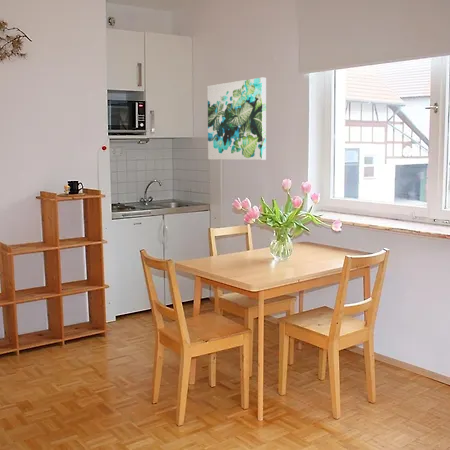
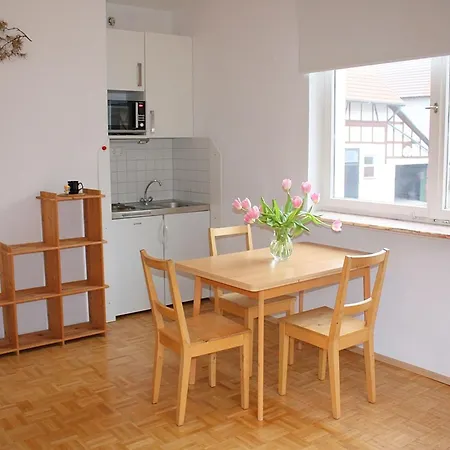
- wall art [207,77,267,161]
